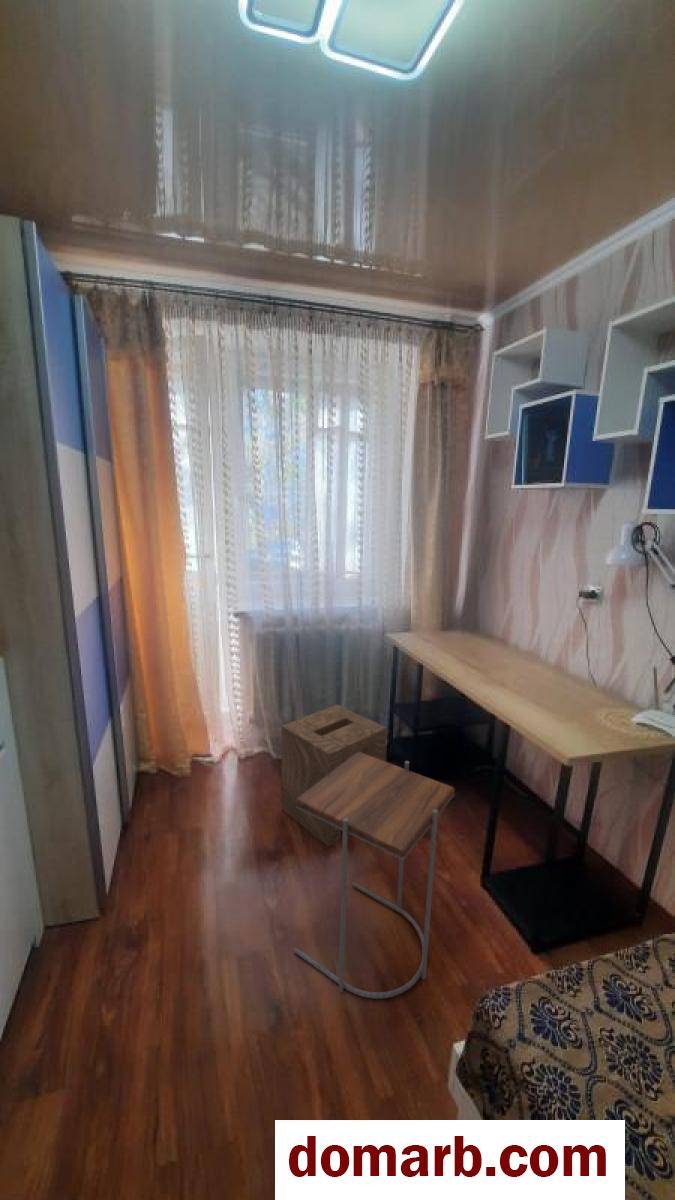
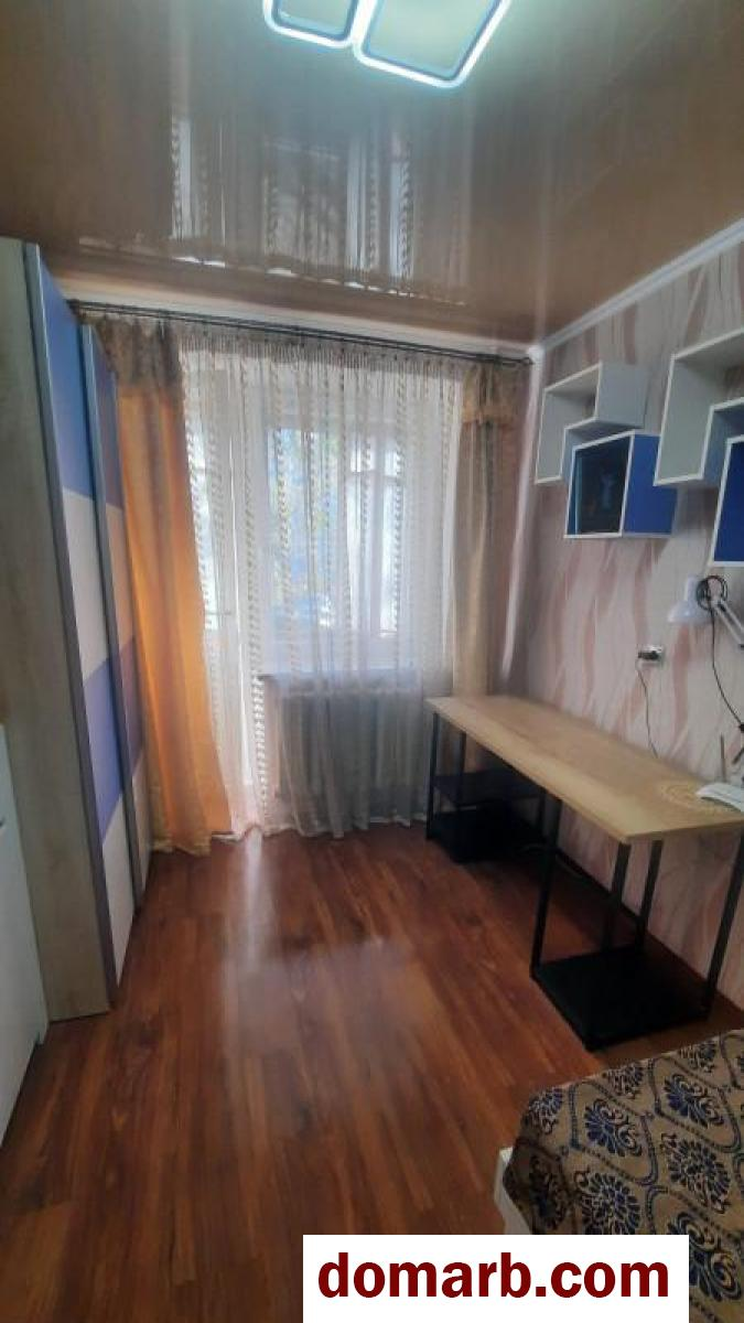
- side table [293,752,456,1000]
- stool [280,704,388,848]
